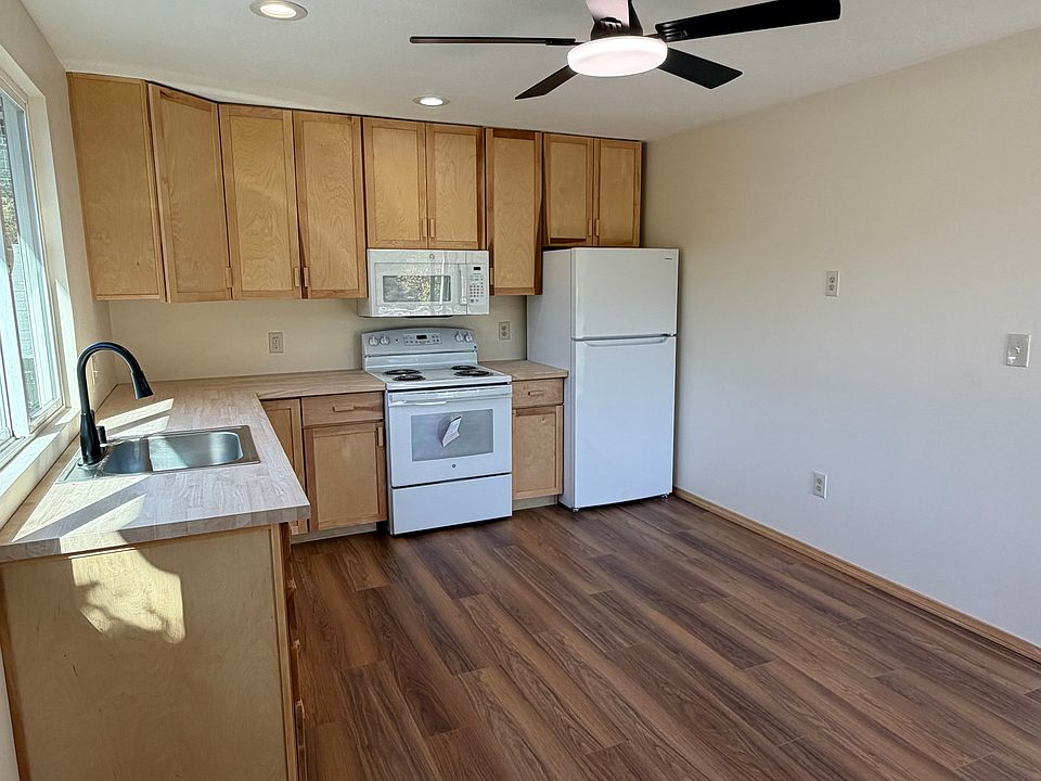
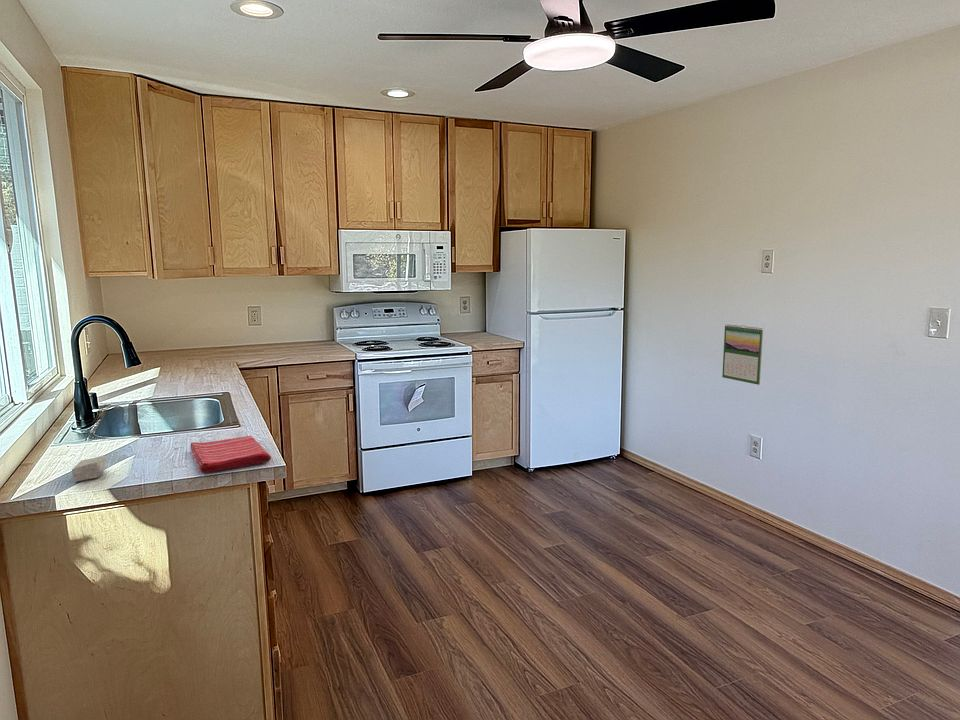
+ dish towel [189,435,272,474]
+ calendar [721,323,764,386]
+ soap bar [71,454,107,482]
